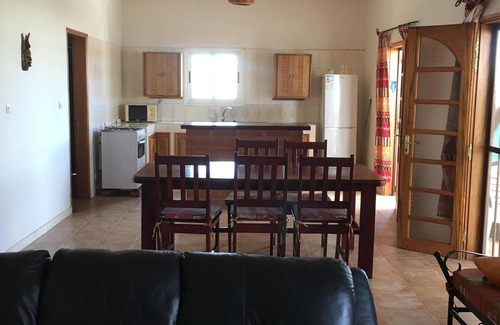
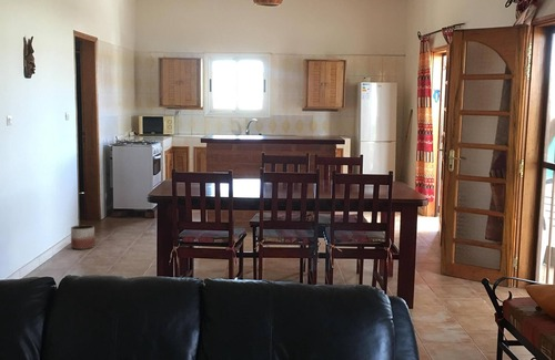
+ planter [70,224,95,250]
